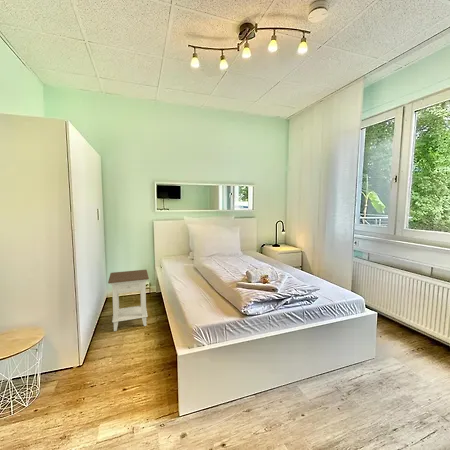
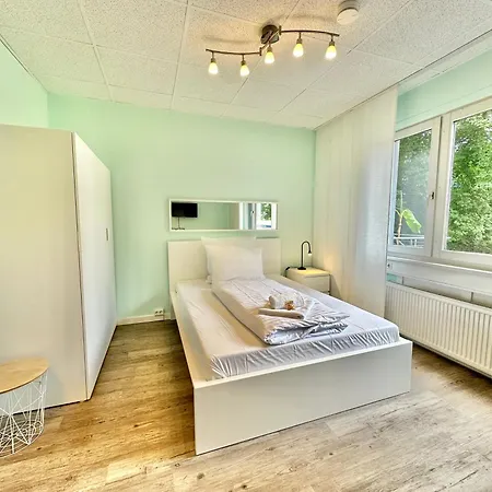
- nightstand [107,269,150,332]
